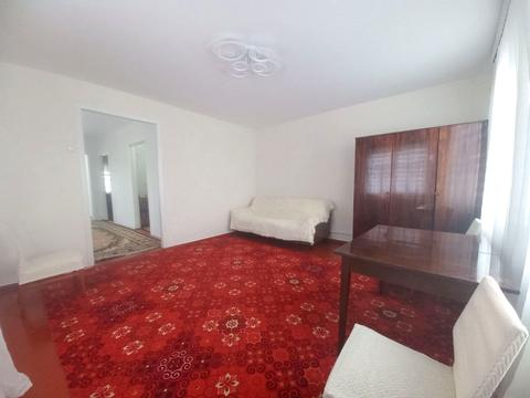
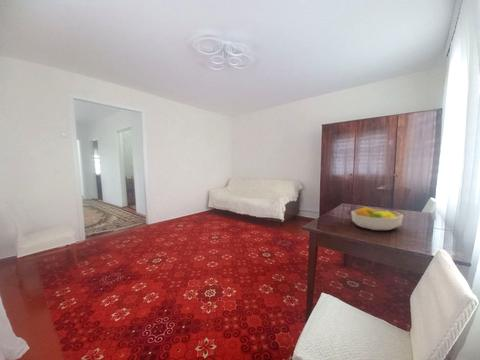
+ fruit bowl [350,206,405,231]
